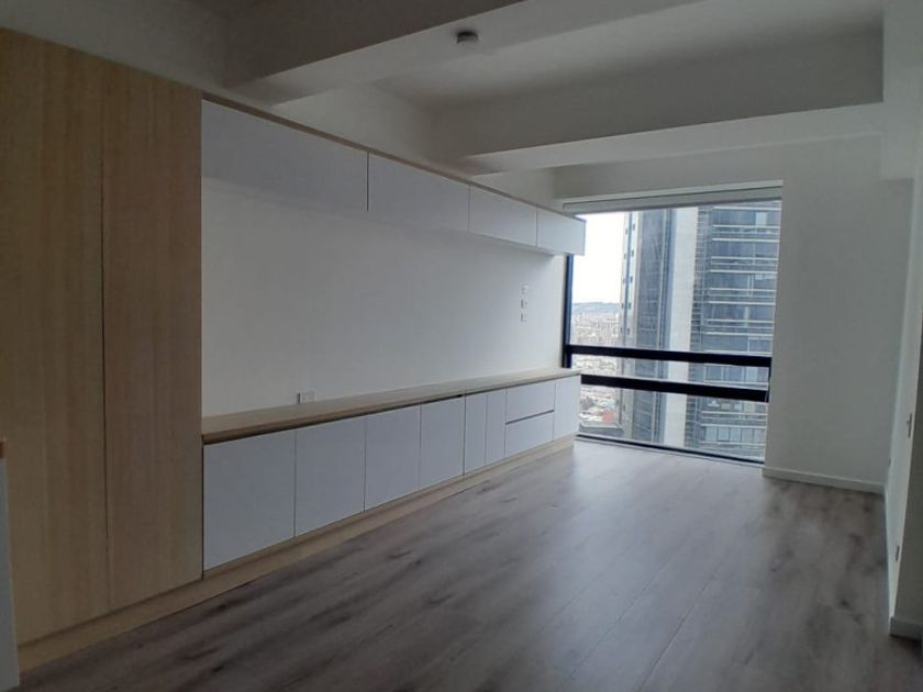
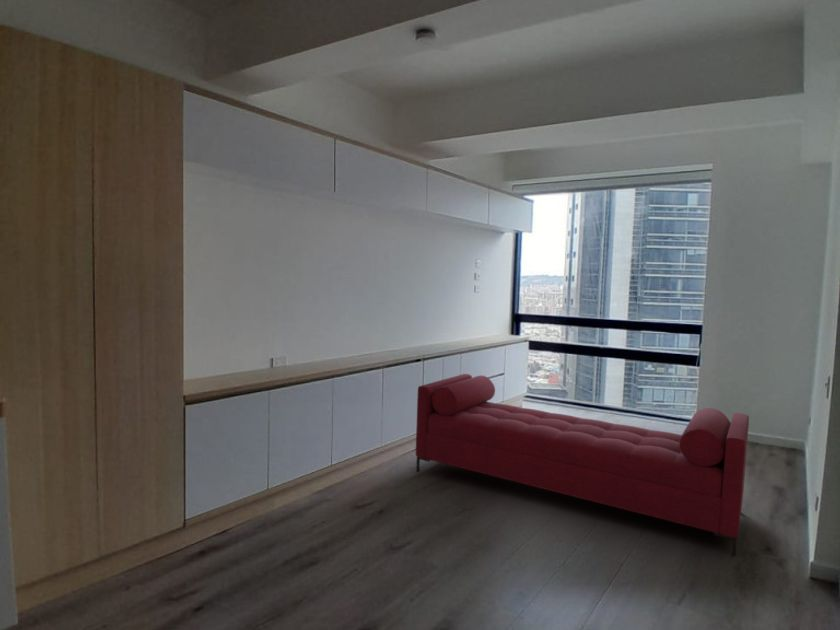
+ sofa [415,373,750,557]
